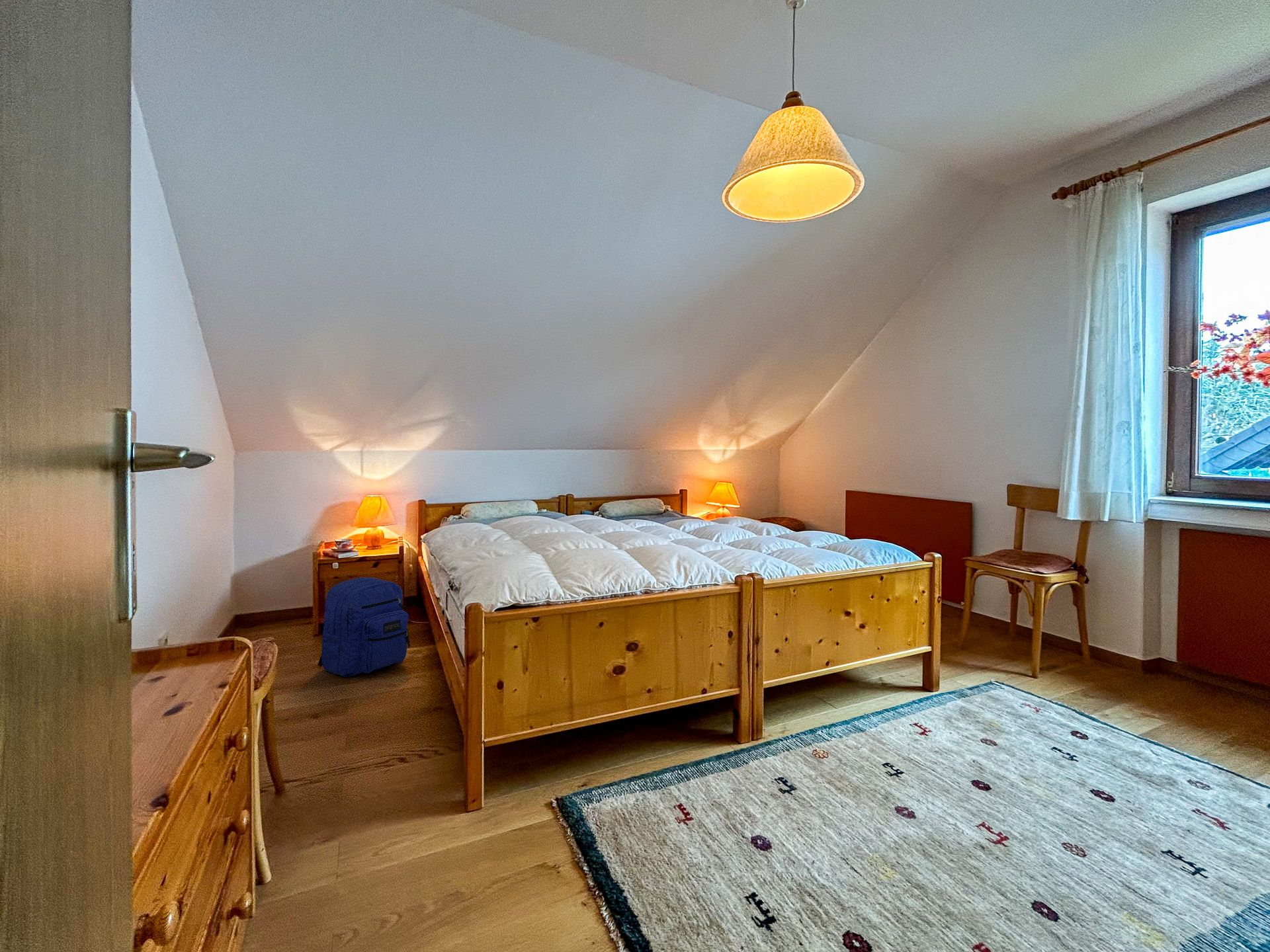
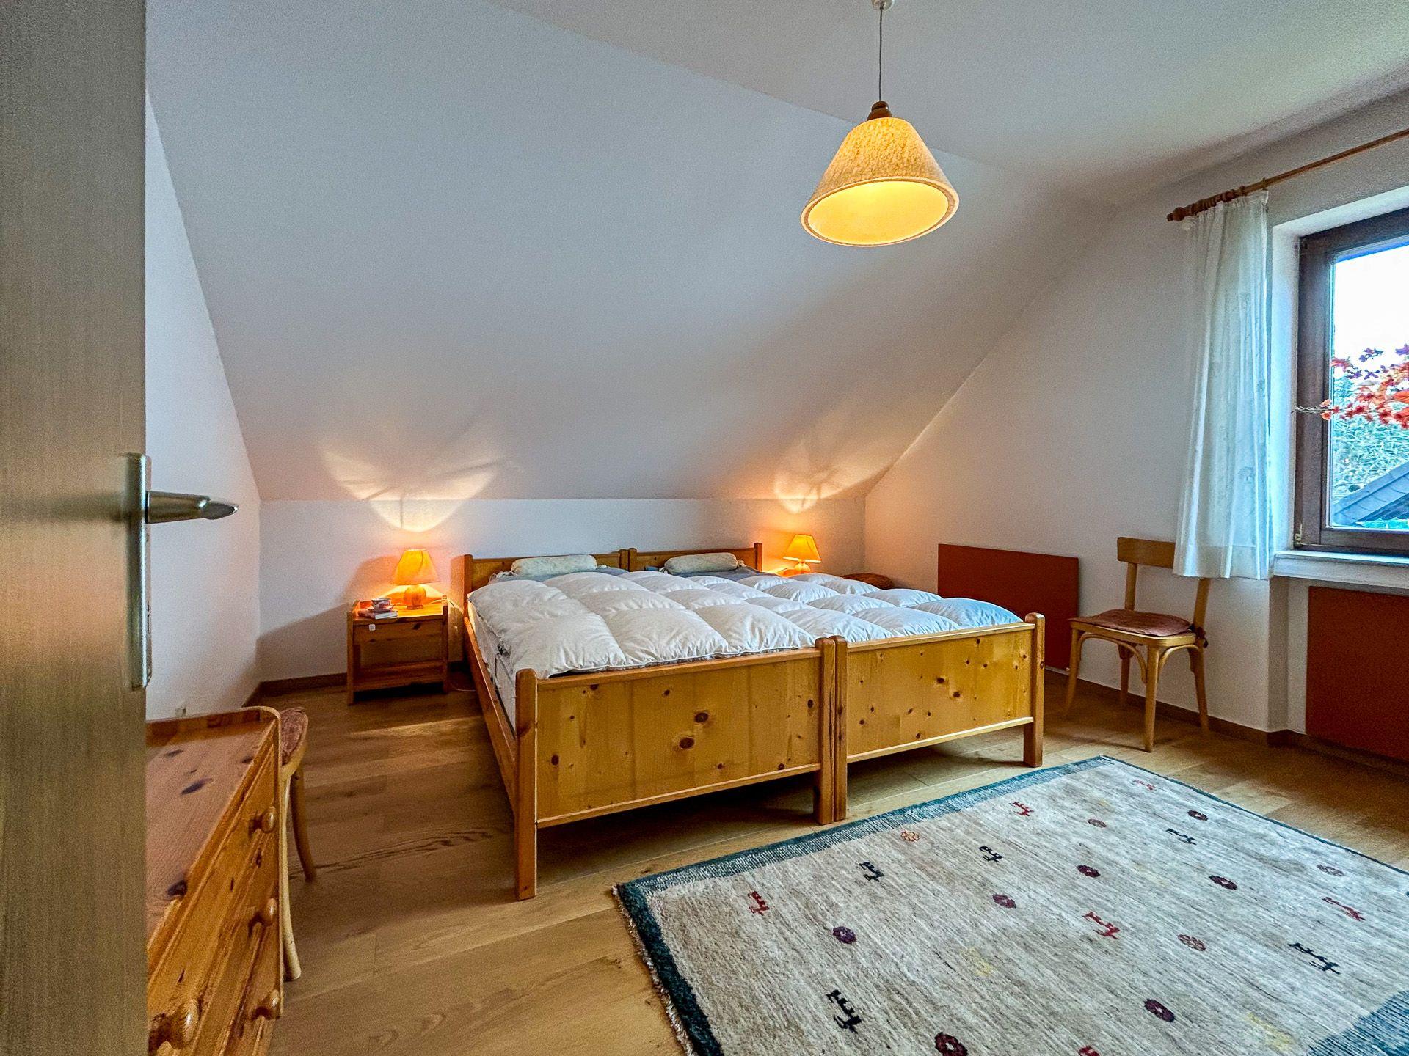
- backpack [317,576,411,678]
